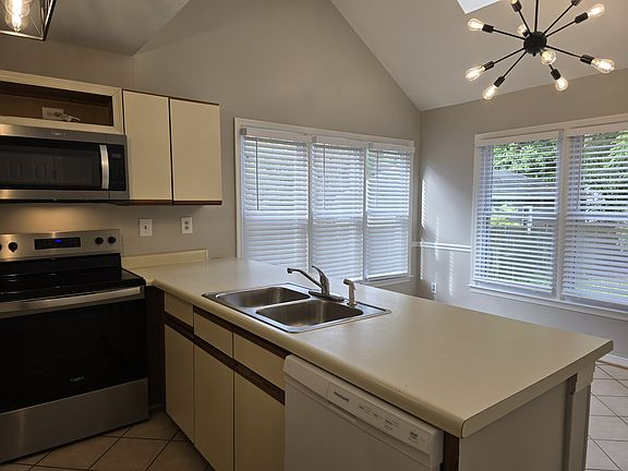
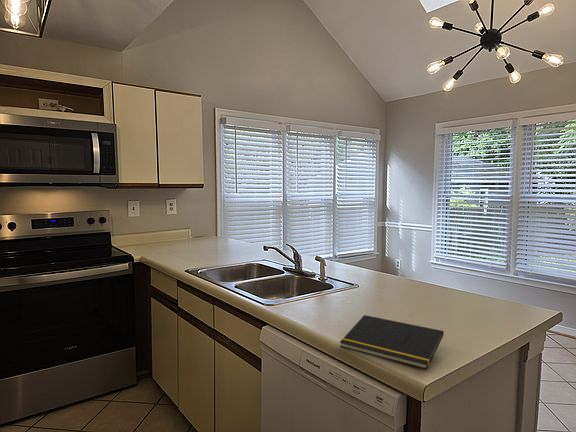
+ notepad [339,314,445,370]
